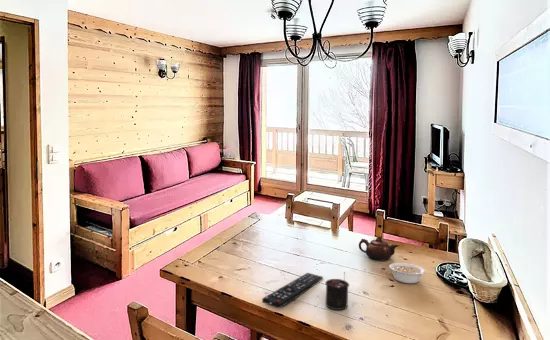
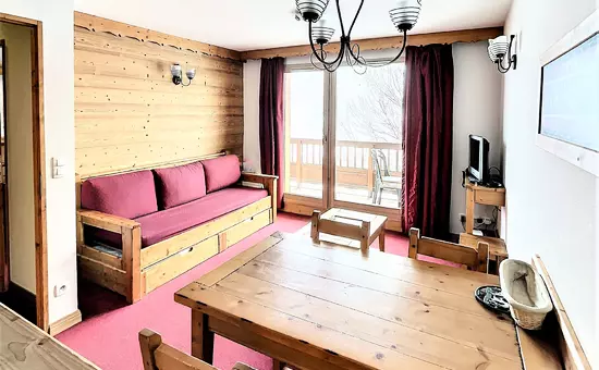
- teapot [358,235,399,261]
- remote control [261,272,324,309]
- legume [388,262,427,284]
- candle [324,271,350,311]
